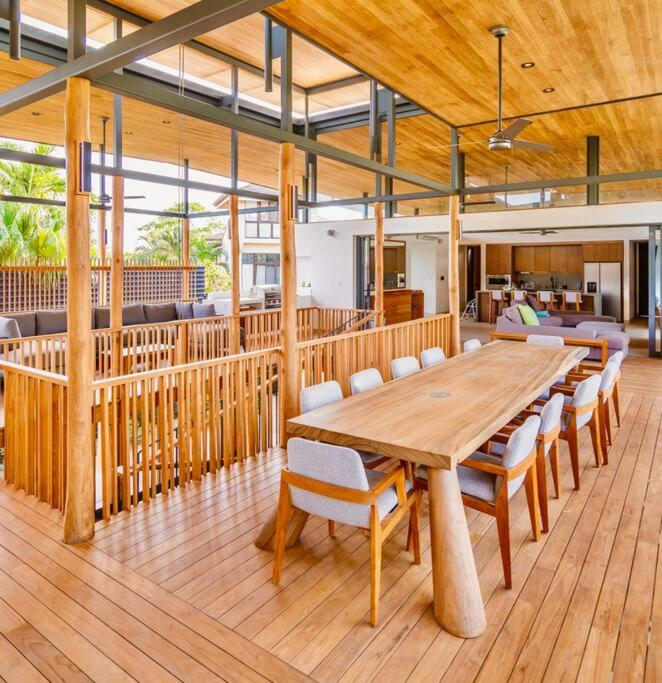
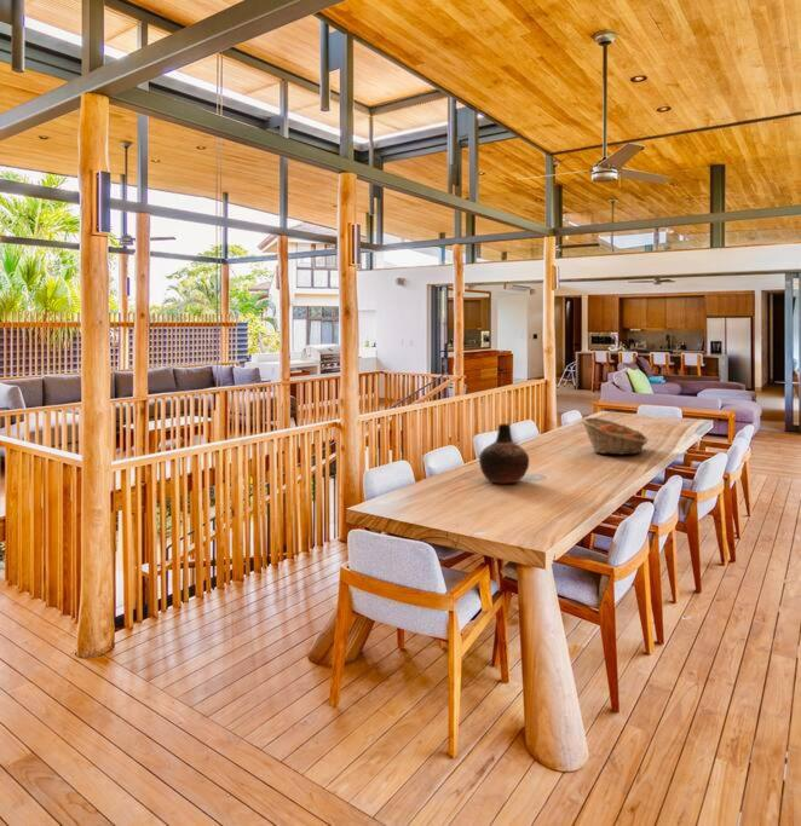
+ vase [478,422,530,484]
+ fruit basket [581,417,649,456]
